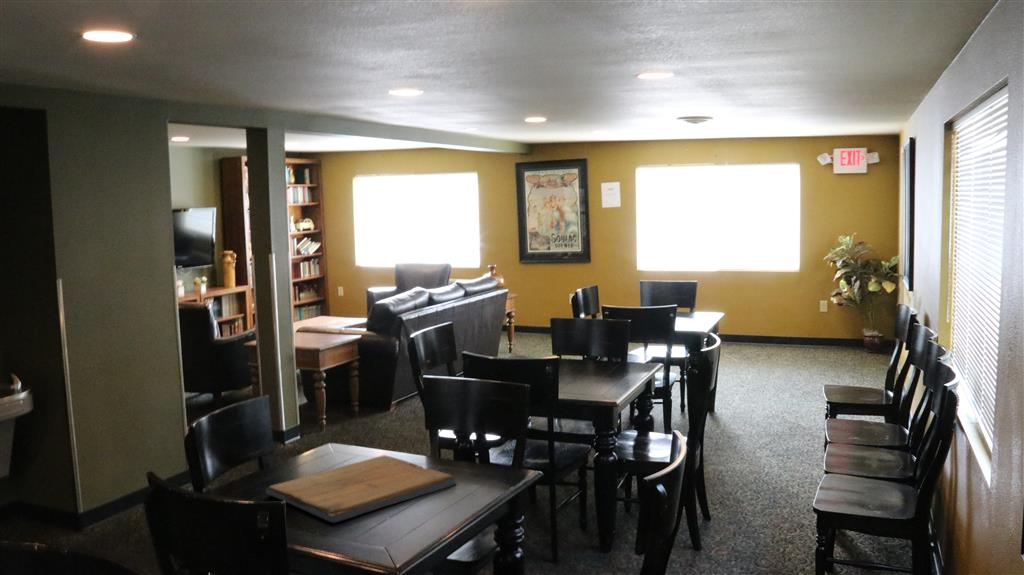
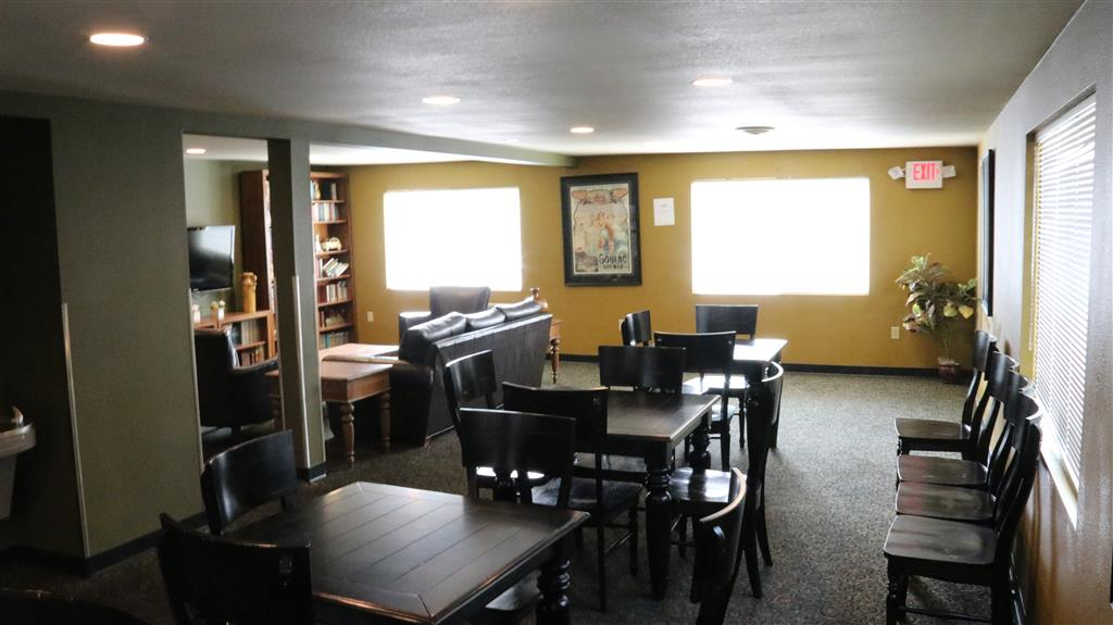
- religious icon [265,454,457,524]
